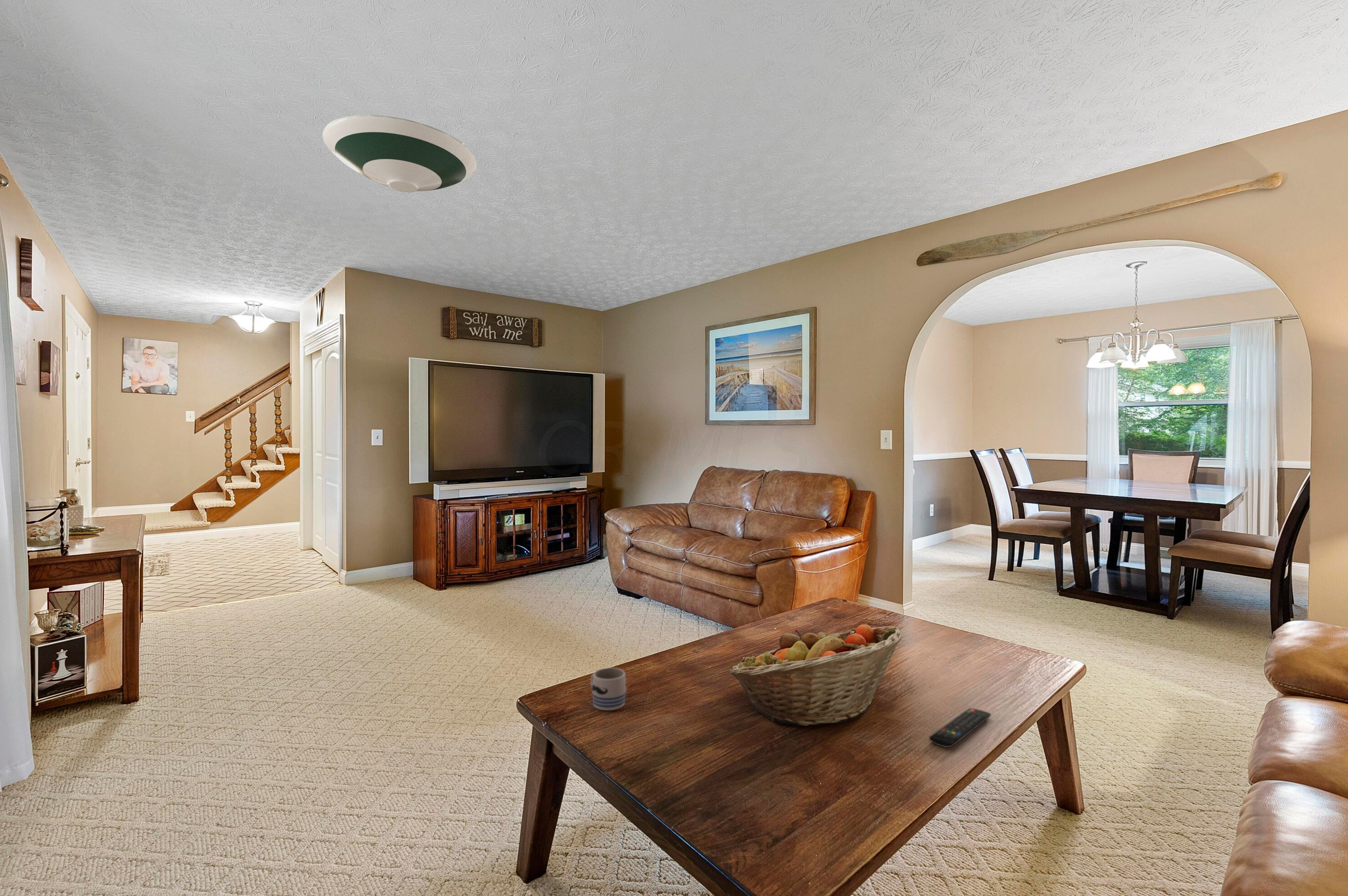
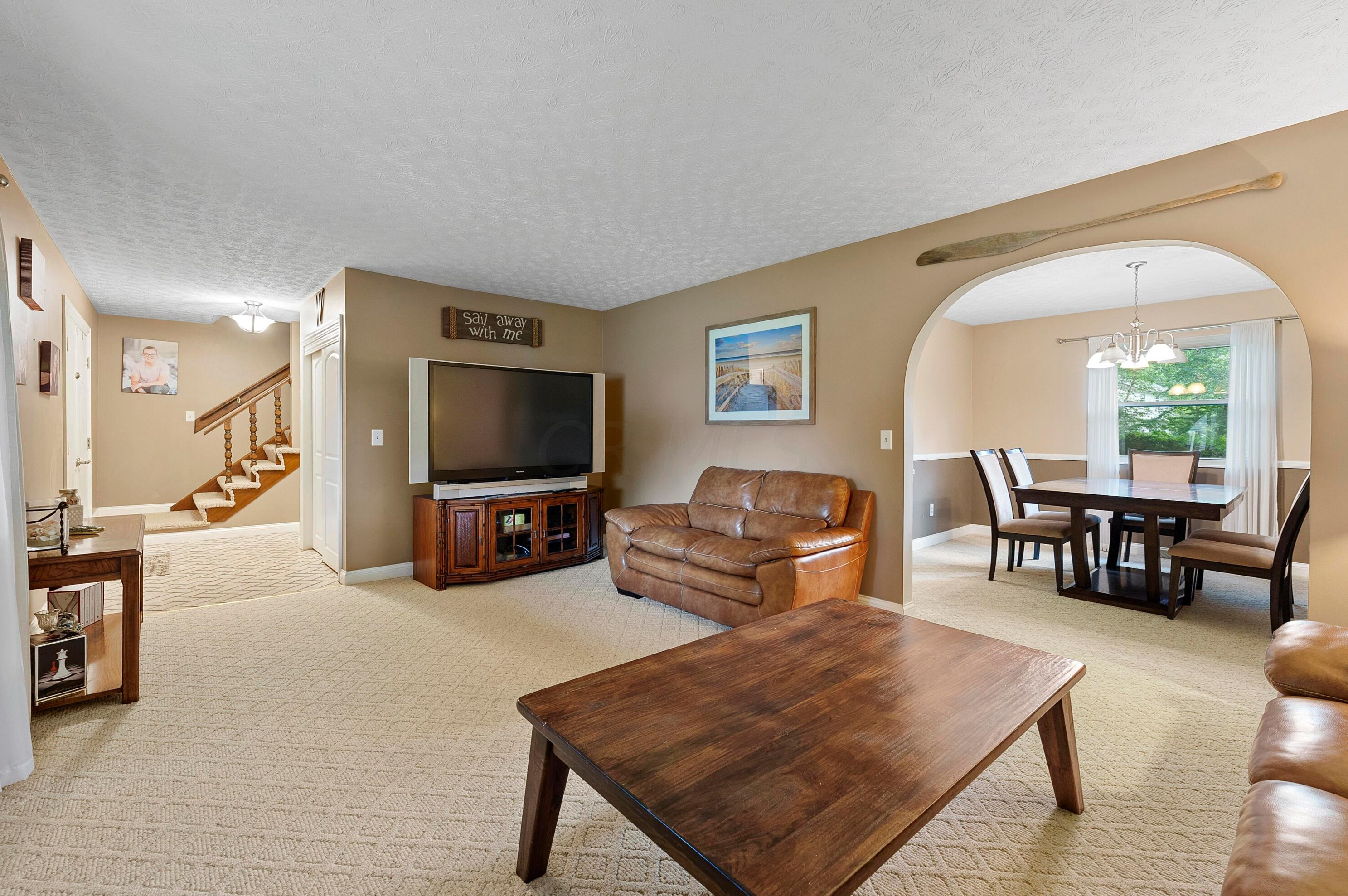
- remote control [929,707,991,748]
- mug [590,668,627,711]
- fruit basket [729,624,904,726]
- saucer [322,114,477,193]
